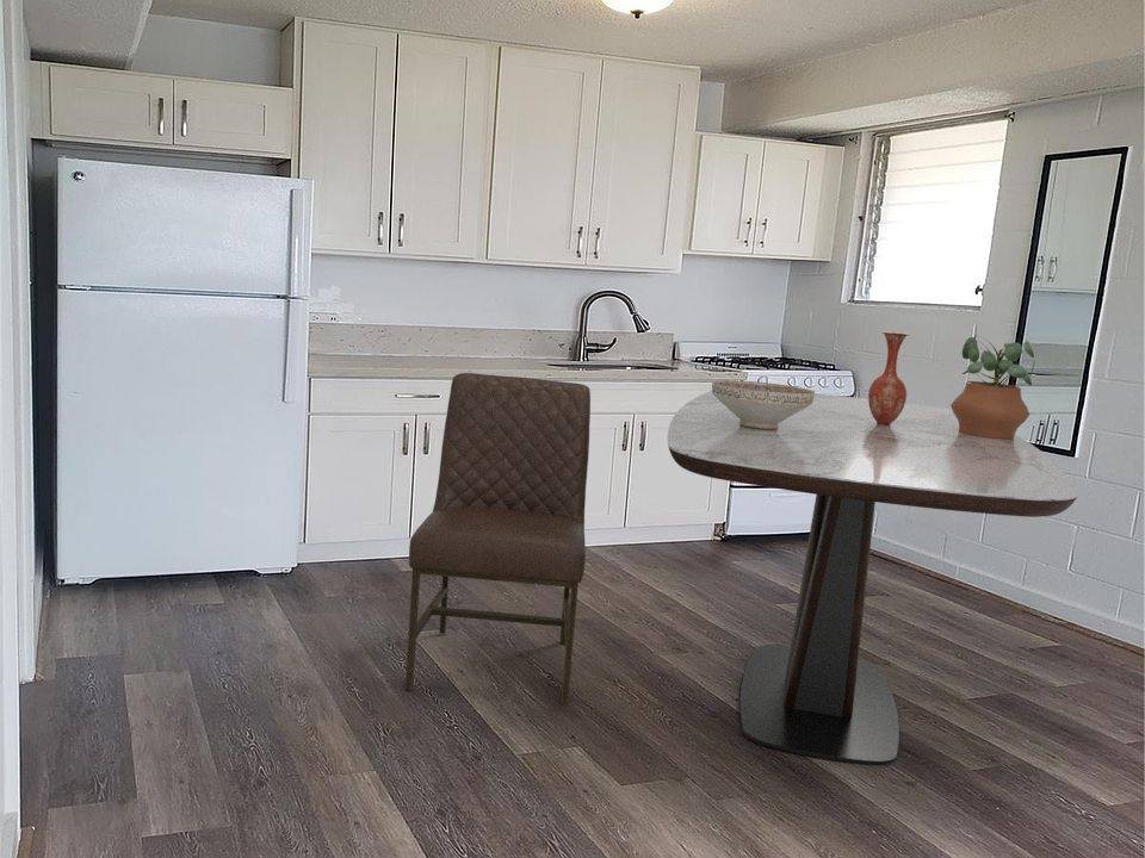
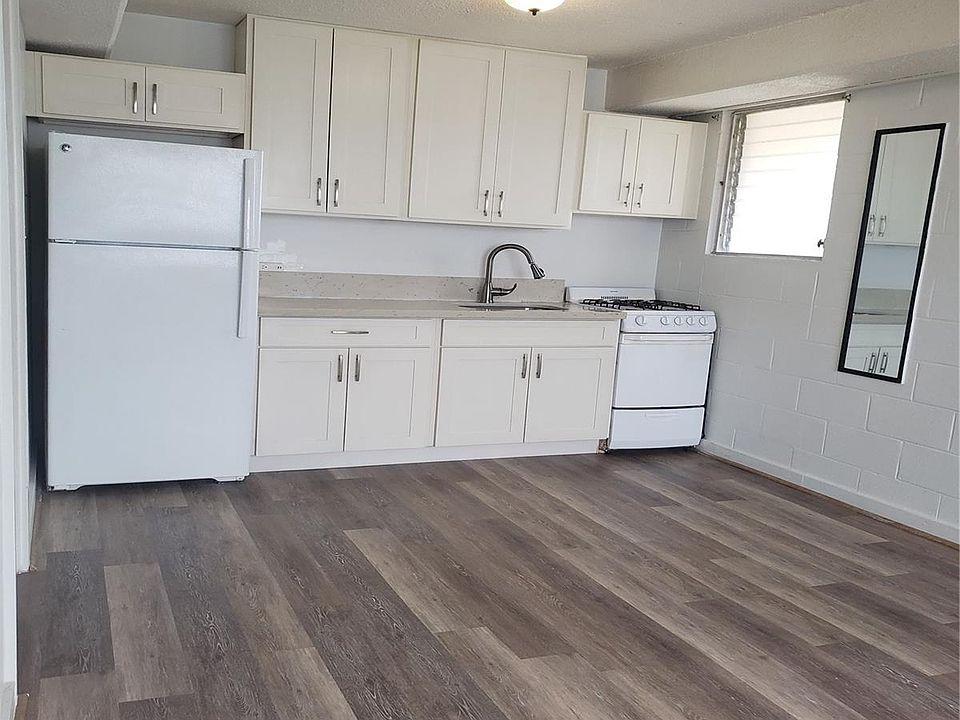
- chair [404,372,592,705]
- dining table [667,390,1079,766]
- potted plant [949,332,1036,439]
- vase [867,330,911,425]
- decorative bowl [711,379,816,429]
